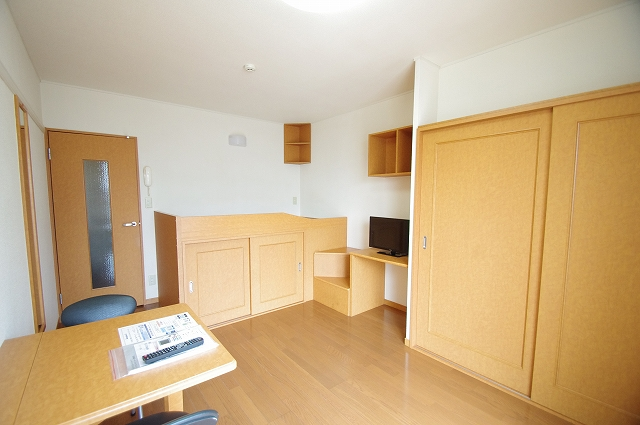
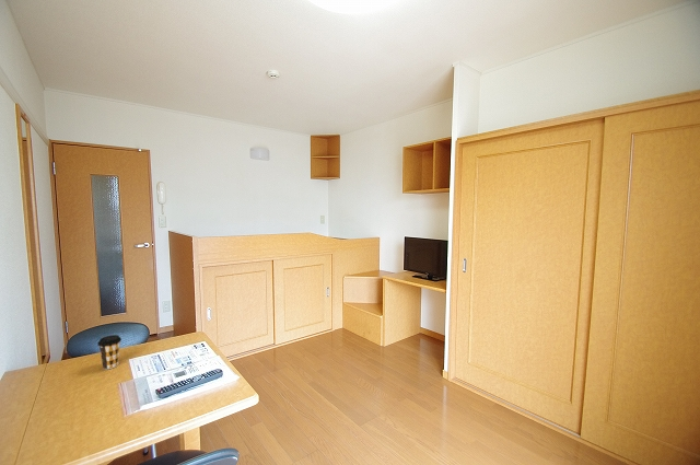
+ coffee cup [96,334,122,370]
